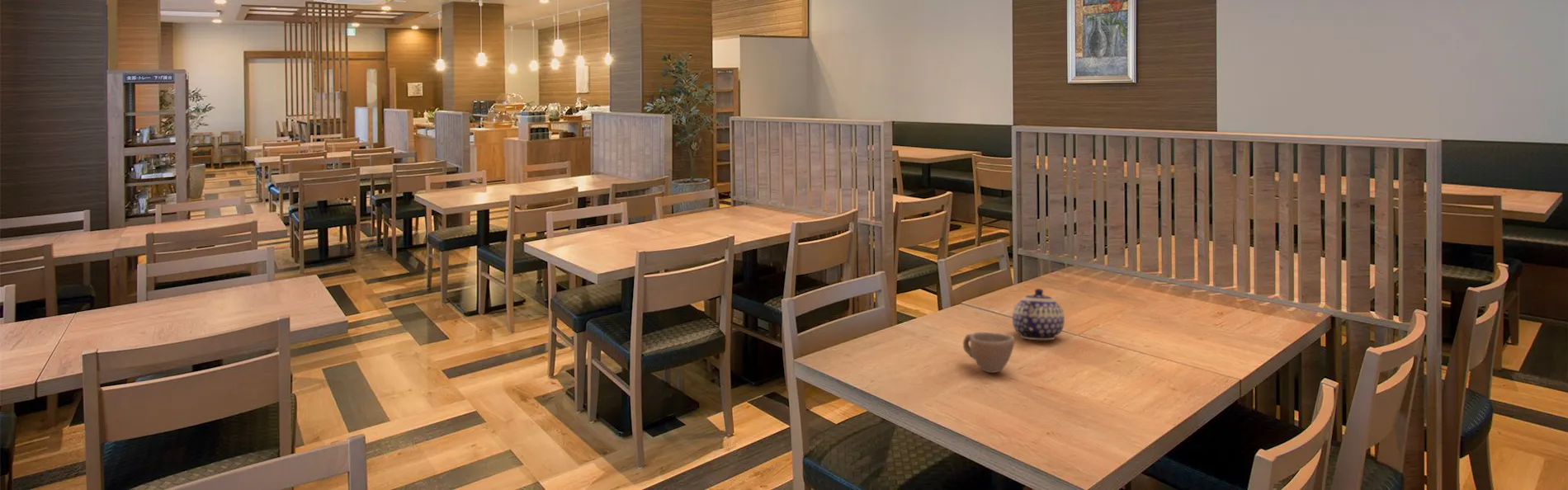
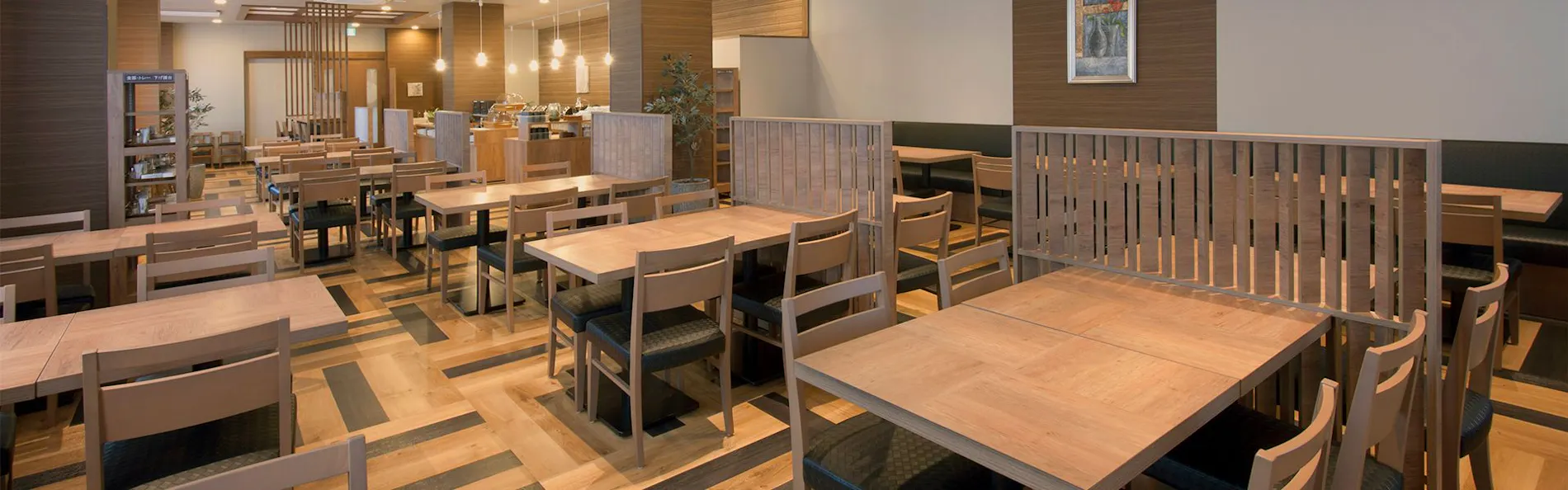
- cup [962,332,1016,374]
- teapot [1012,288,1065,341]
